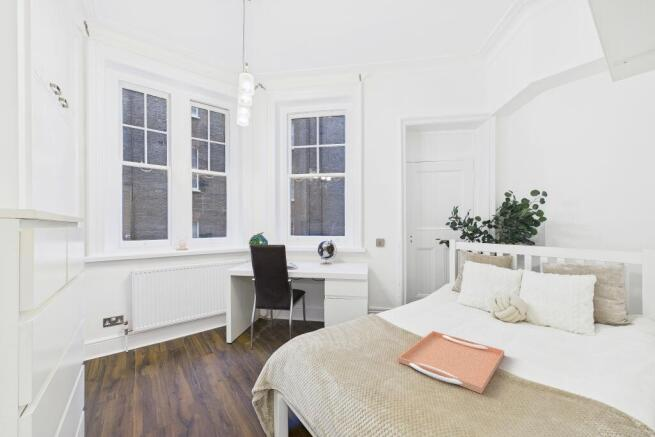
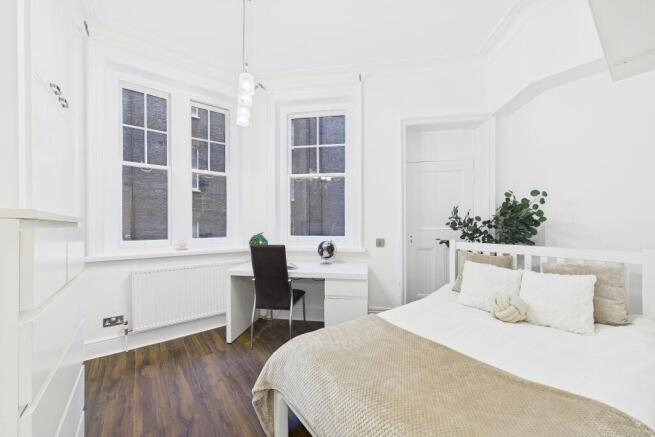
- serving tray [397,330,505,395]
